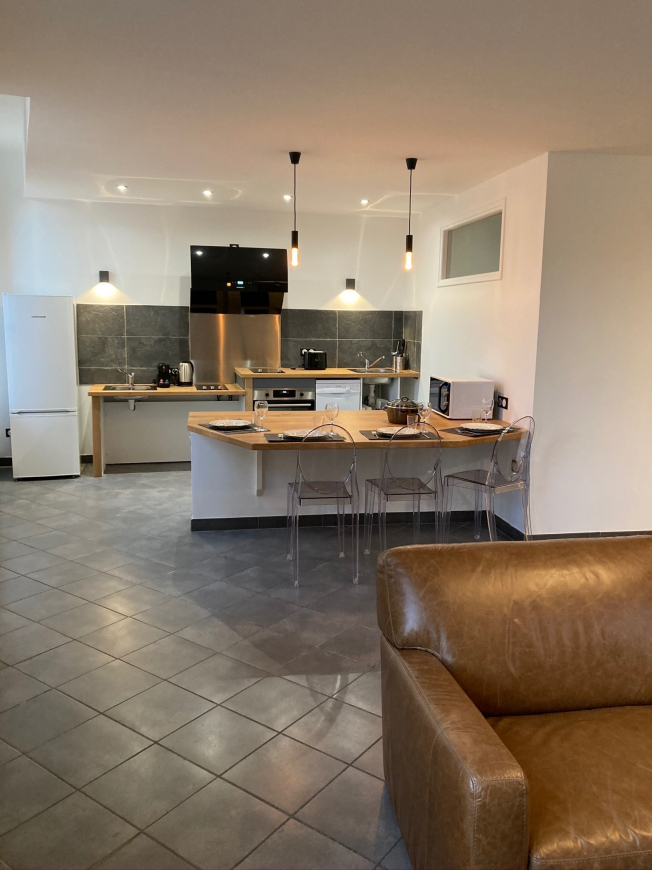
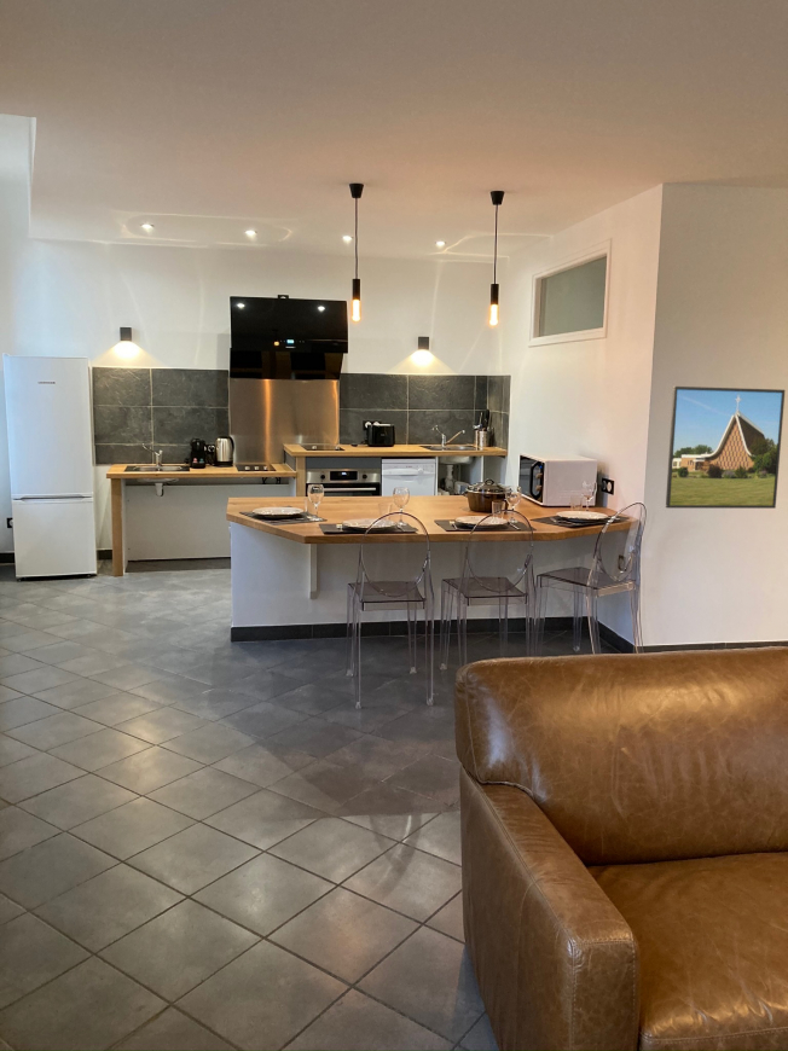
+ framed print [665,385,787,510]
